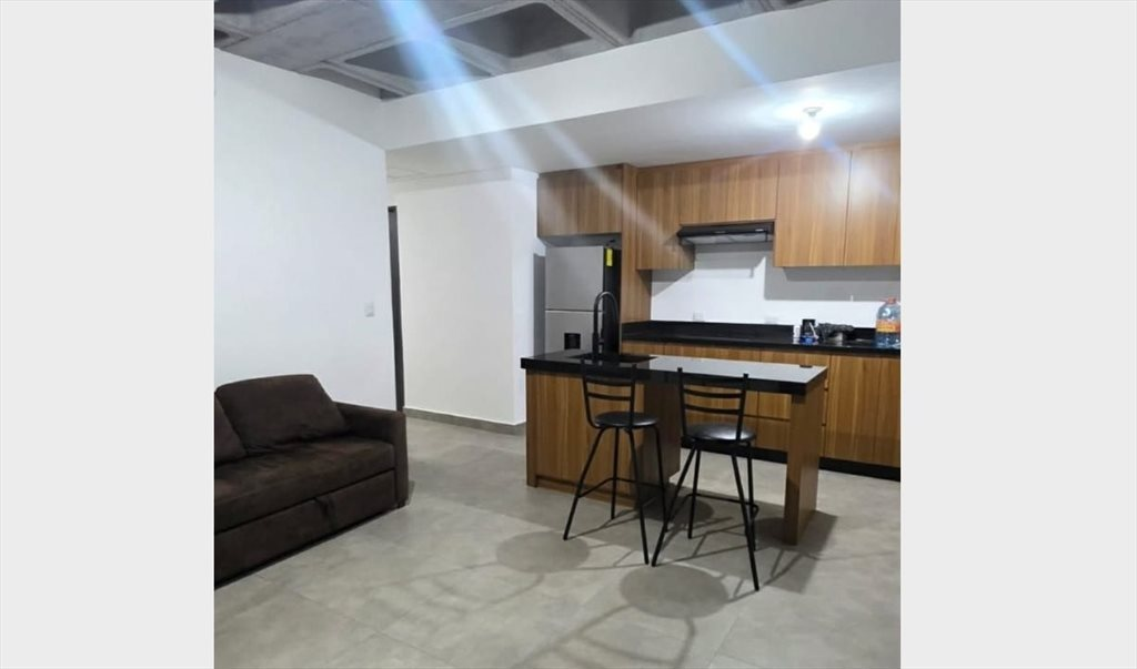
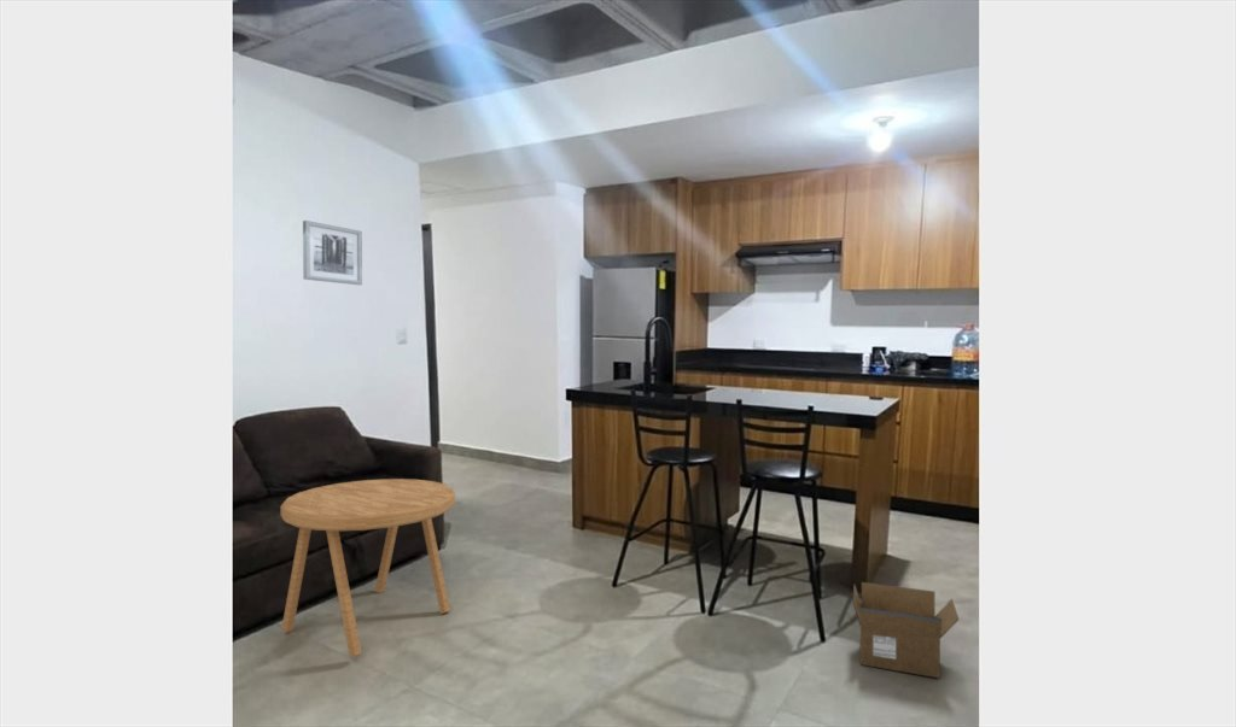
+ cardboard box [851,581,960,679]
+ wall art [302,219,363,286]
+ side table [280,477,456,658]
